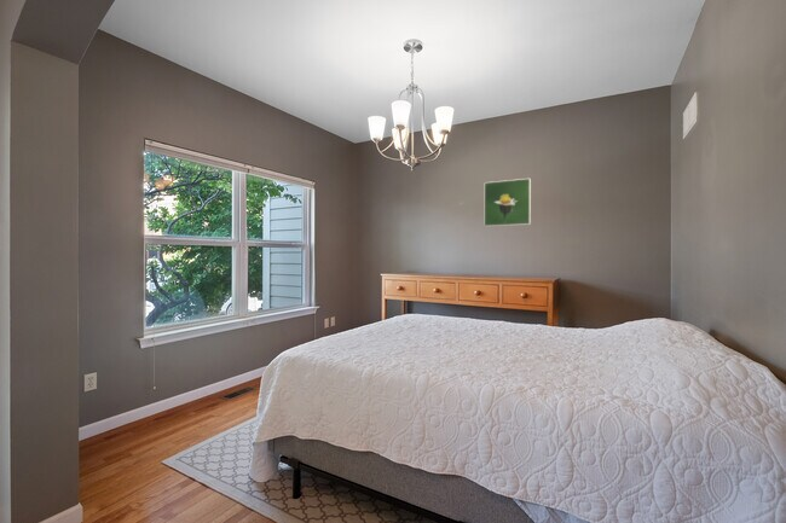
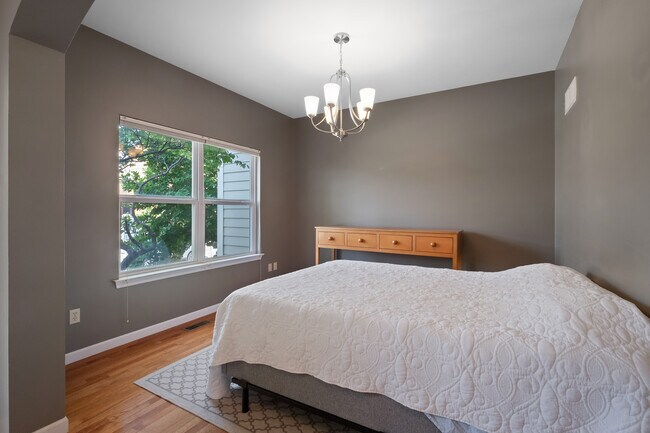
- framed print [482,178,532,227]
